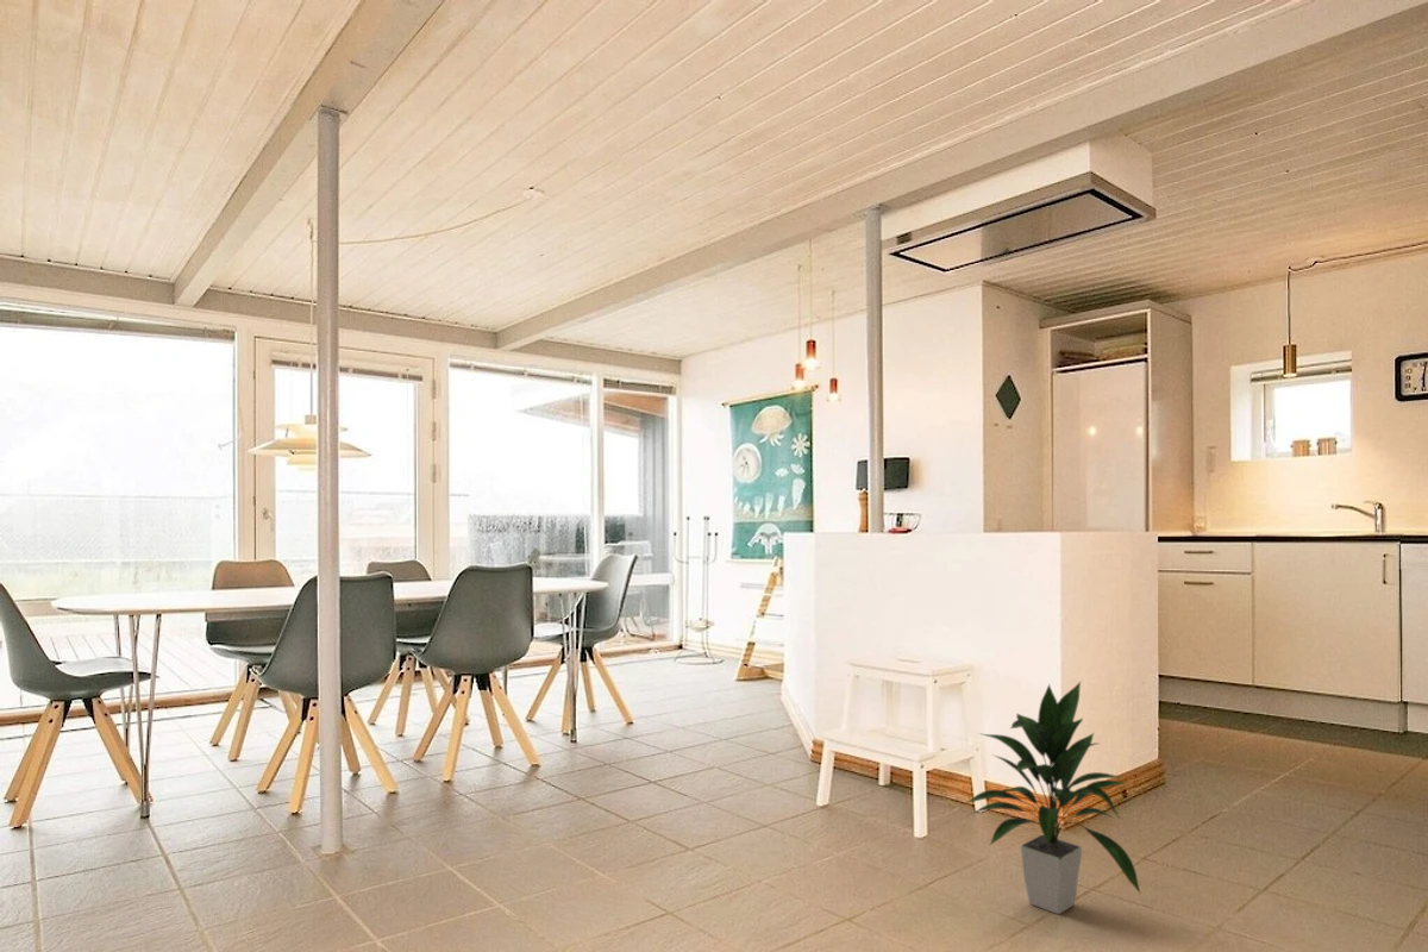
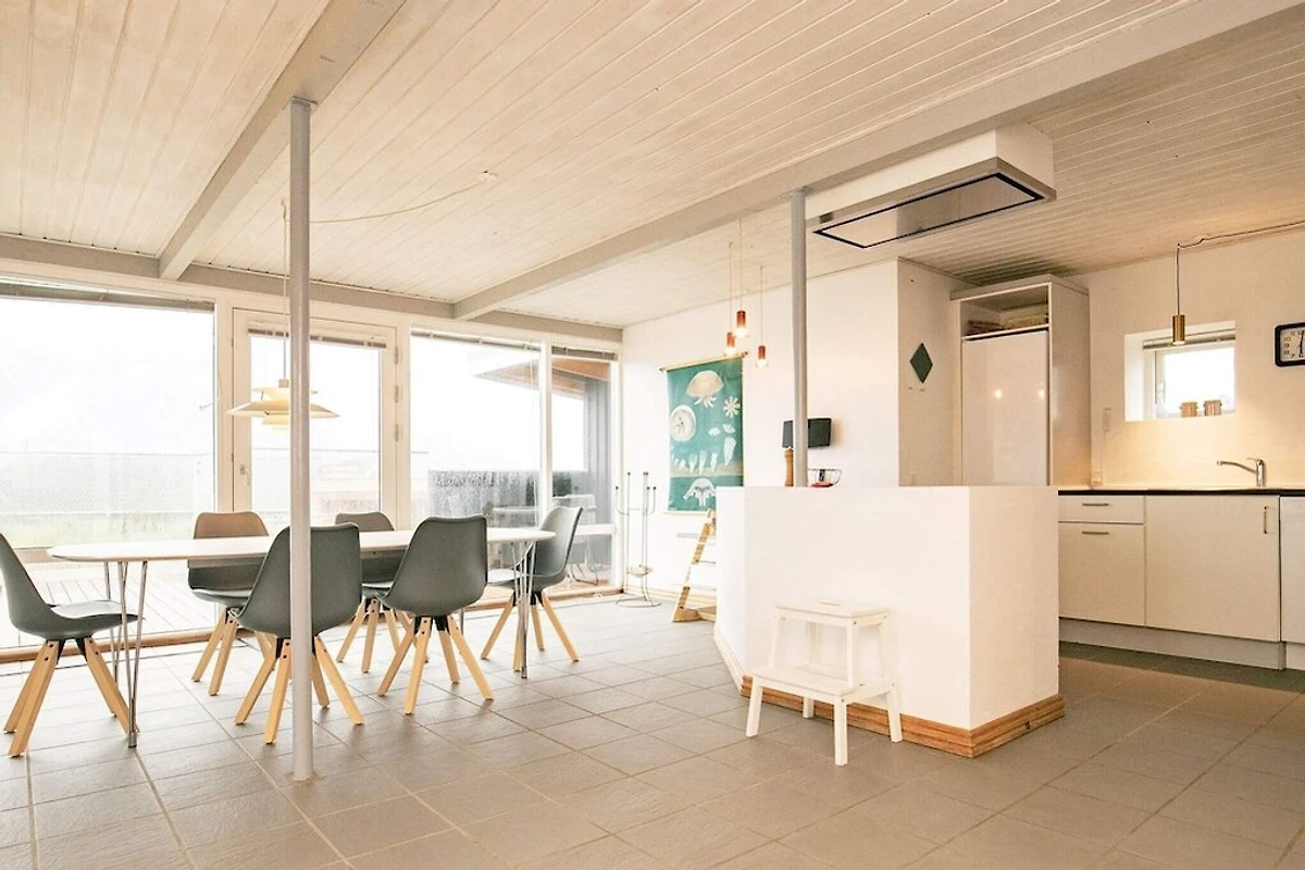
- indoor plant [964,681,1141,915]
